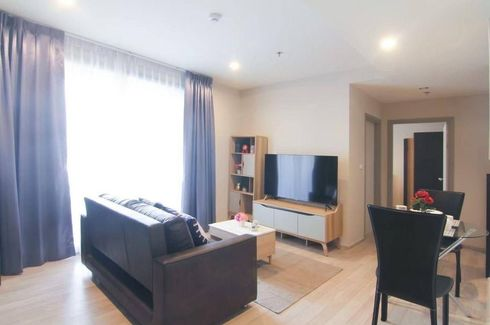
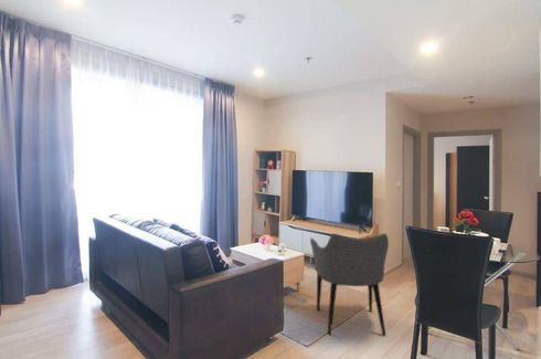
+ armchair [309,232,390,336]
